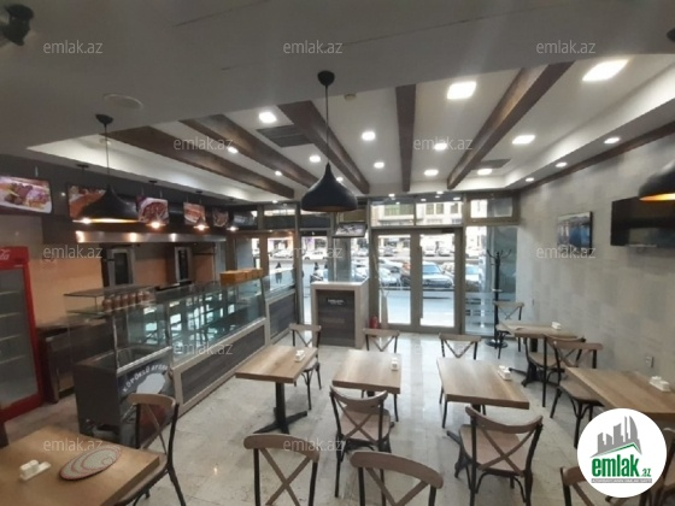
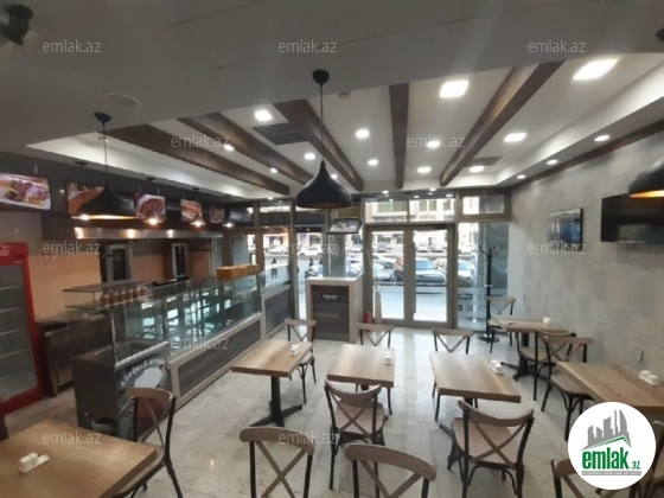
- plate [59,443,122,481]
